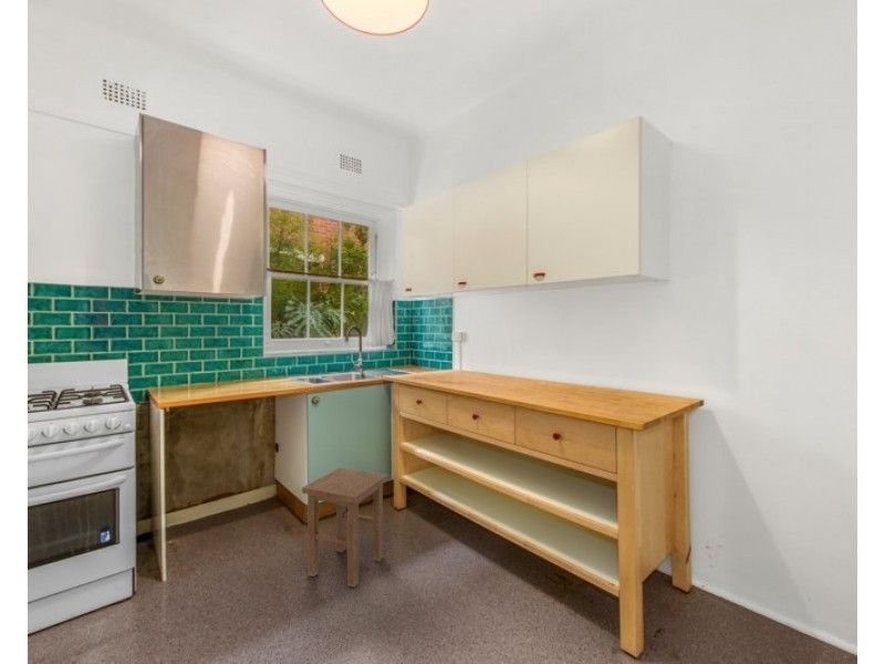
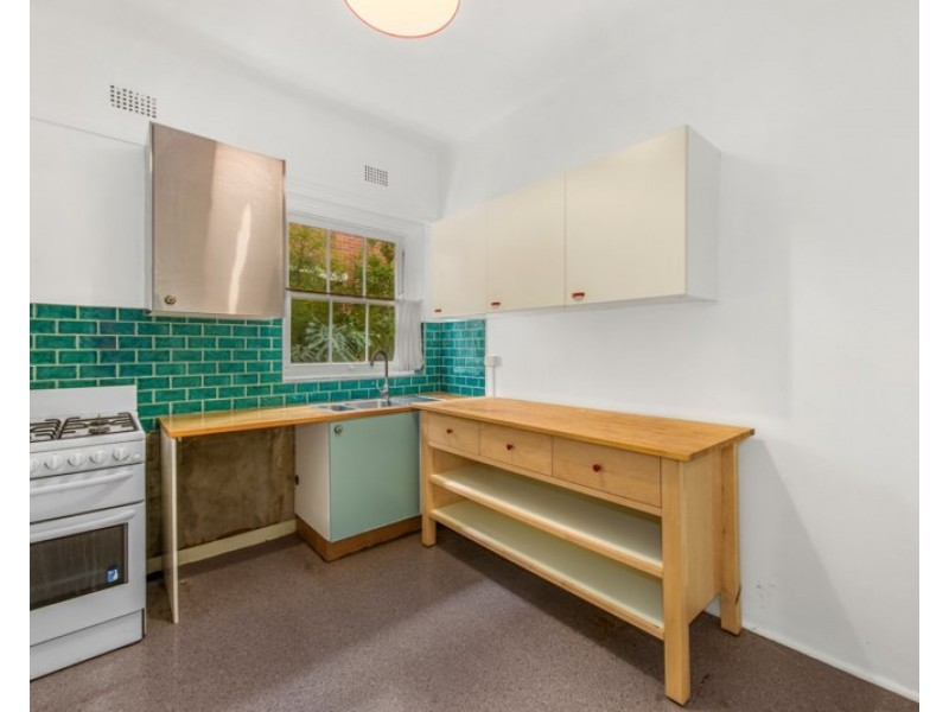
- stool [301,467,389,589]
